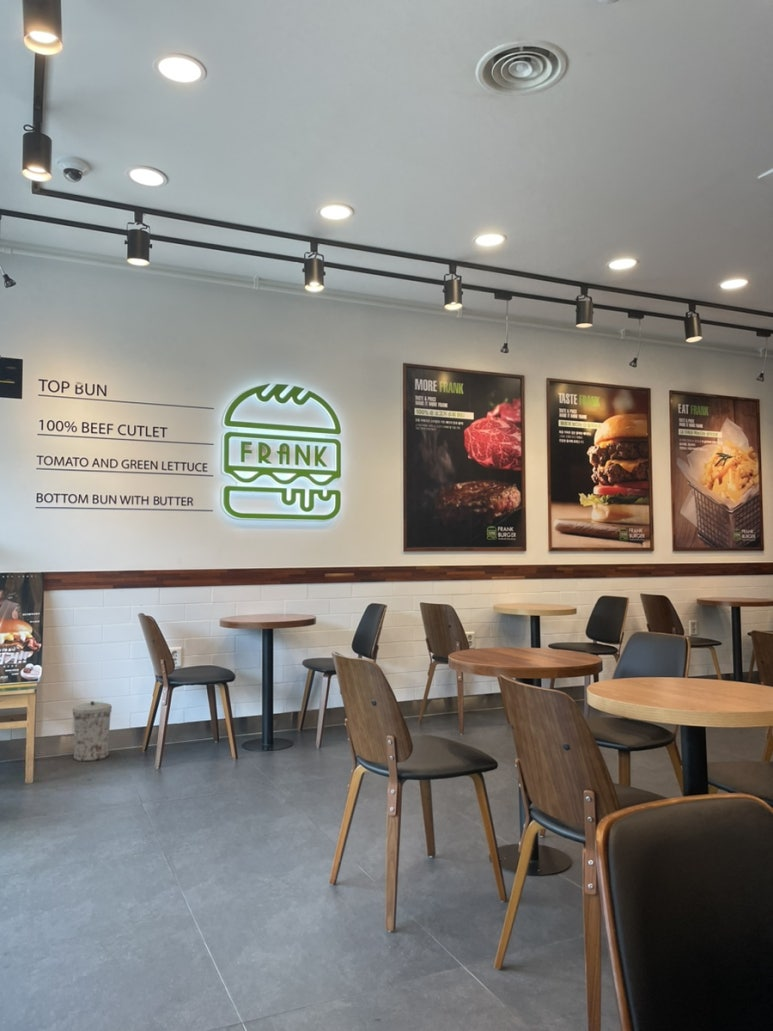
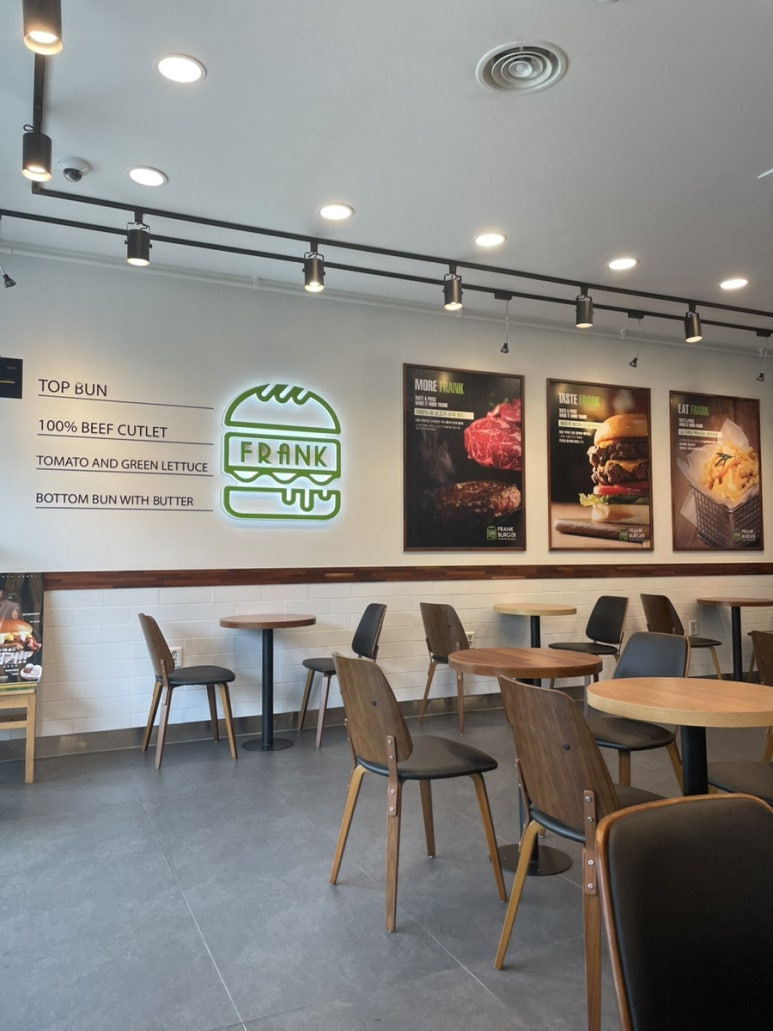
- trash can [71,700,113,762]
